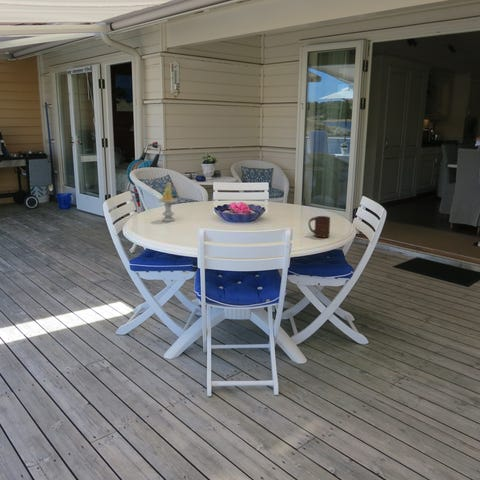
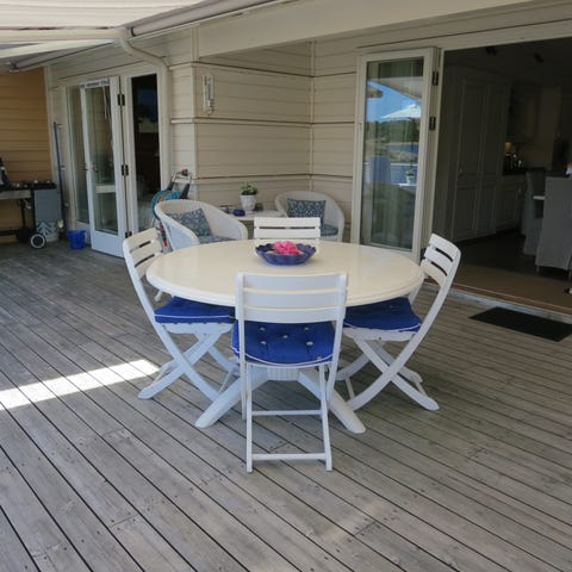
- candle [157,181,179,223]
- cup [307,215,331,238]
